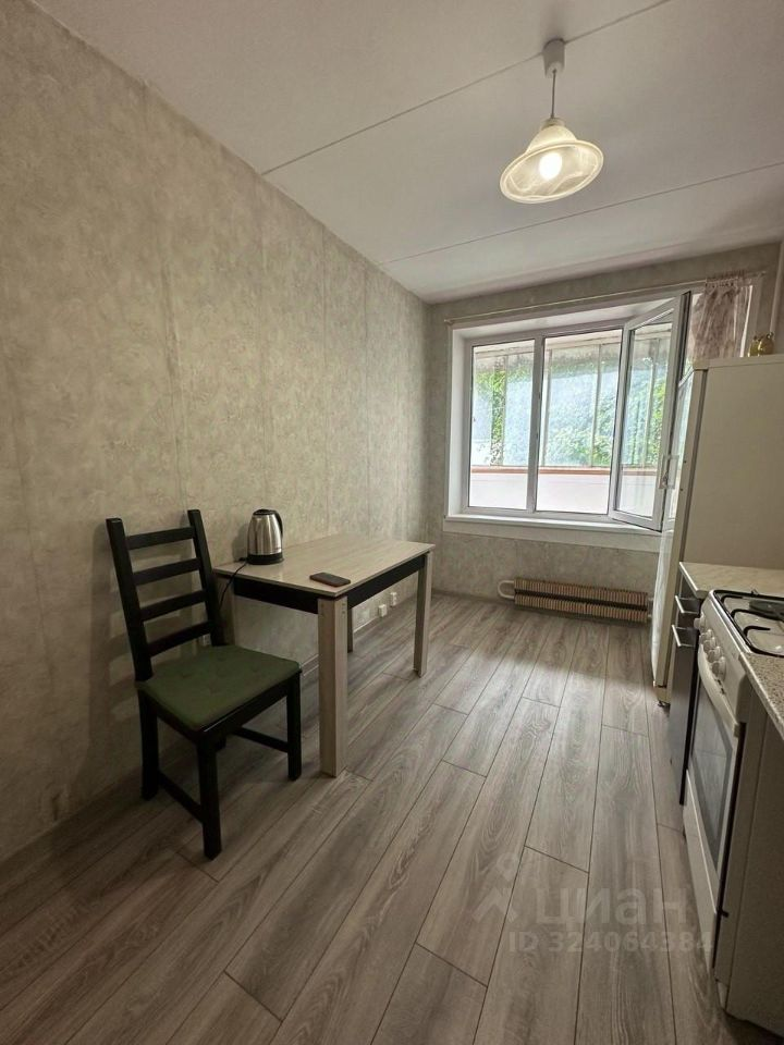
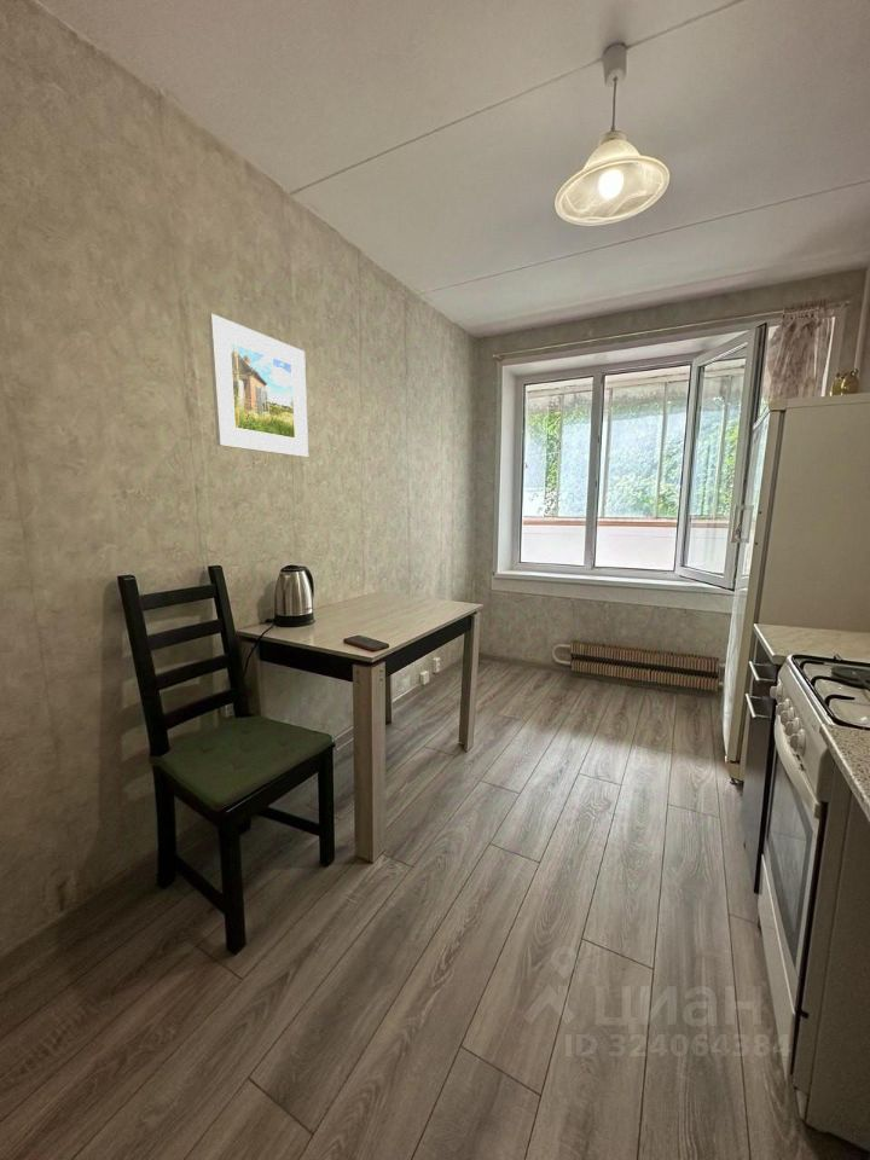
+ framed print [207,313,309,458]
